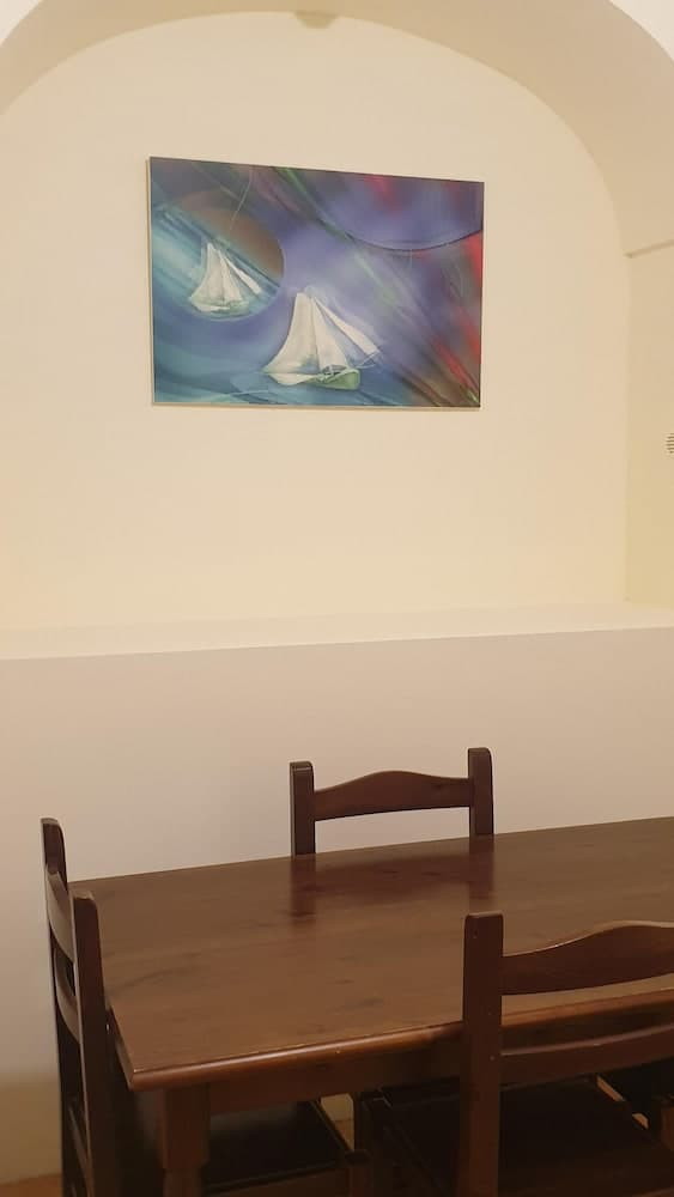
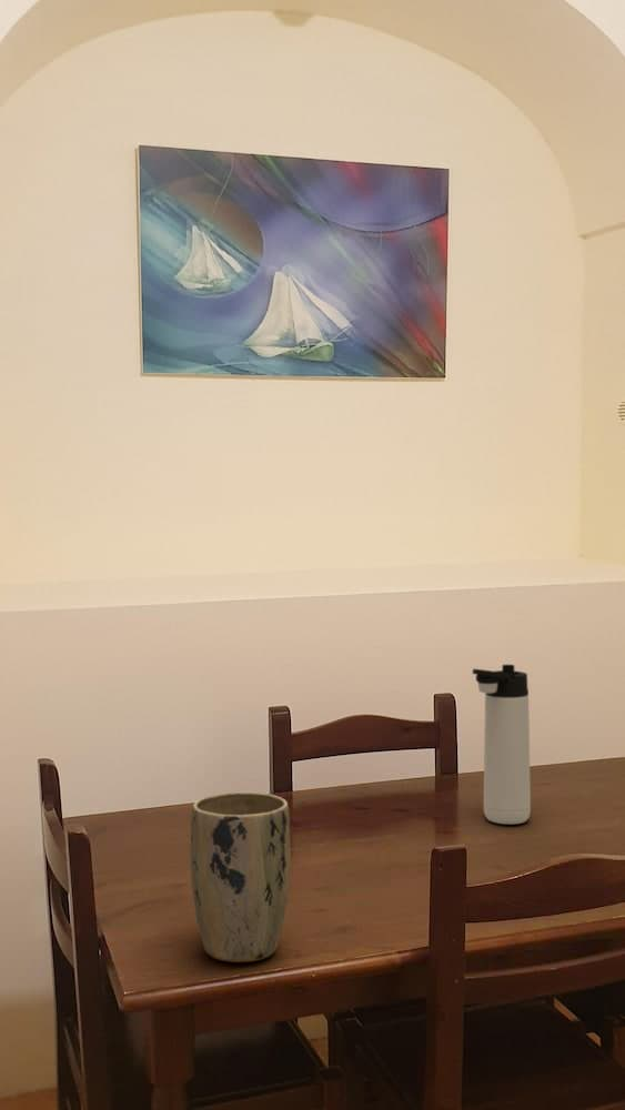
+ plant pot [190,791,292,963]
+ thermos bottle [472,664,532,825]
